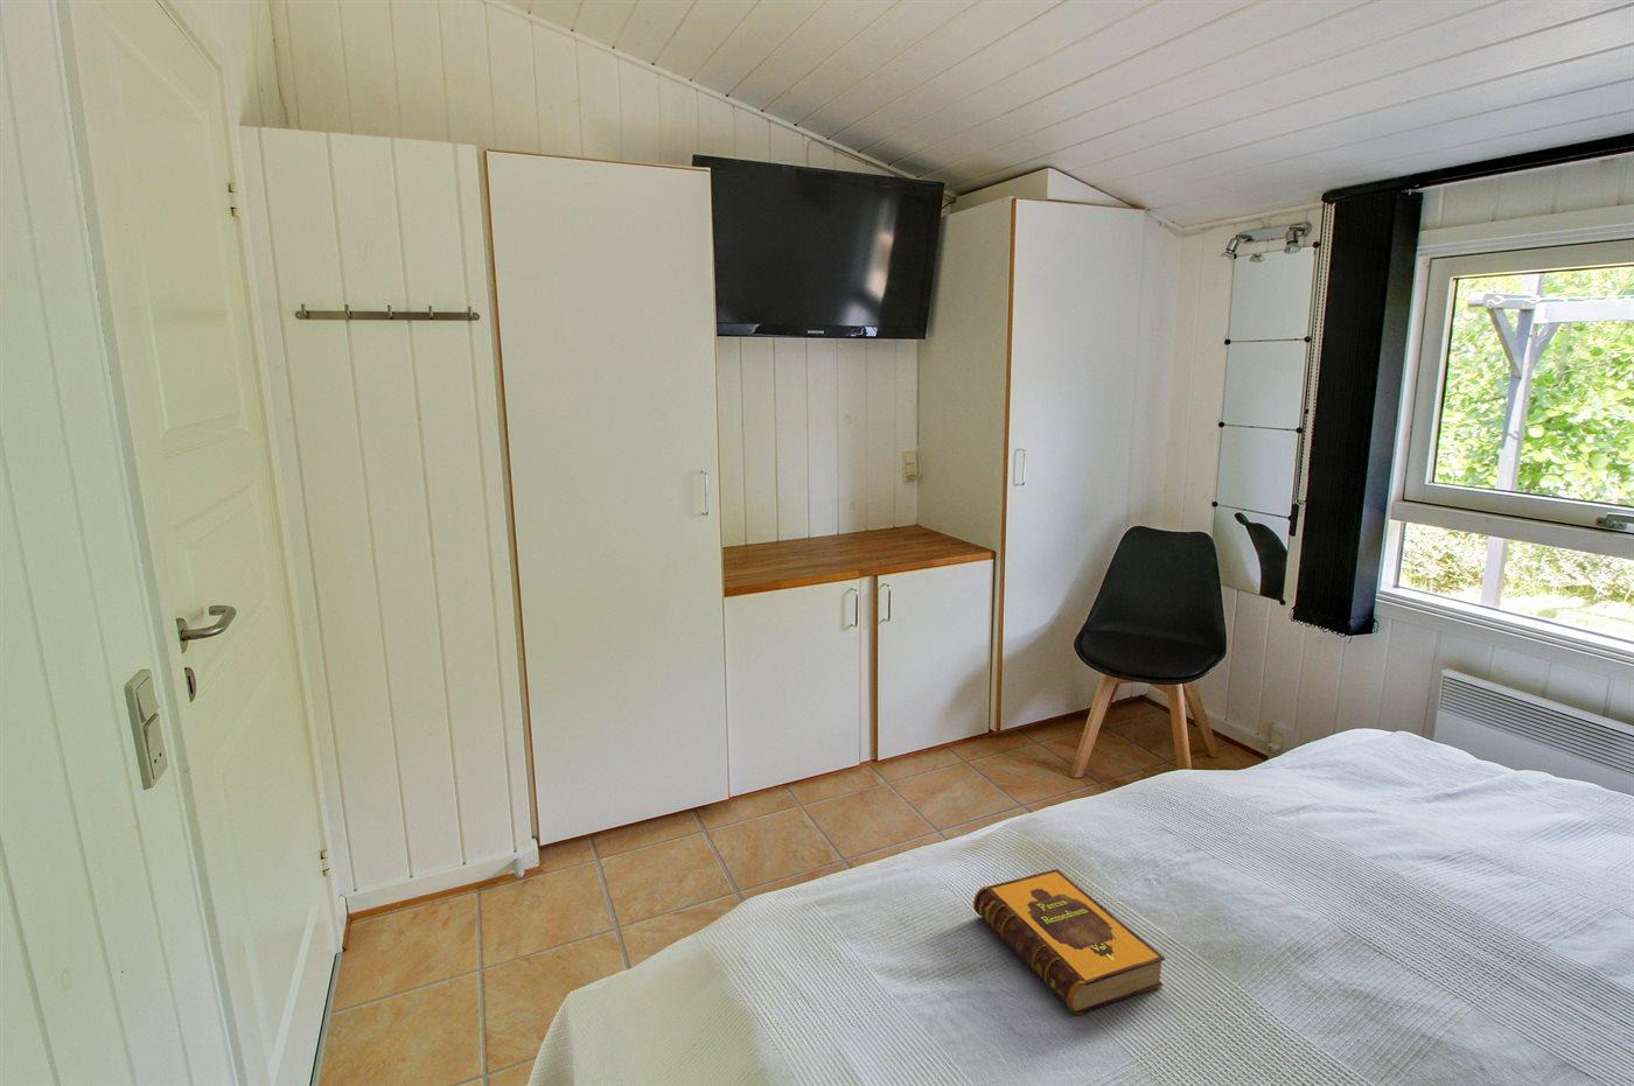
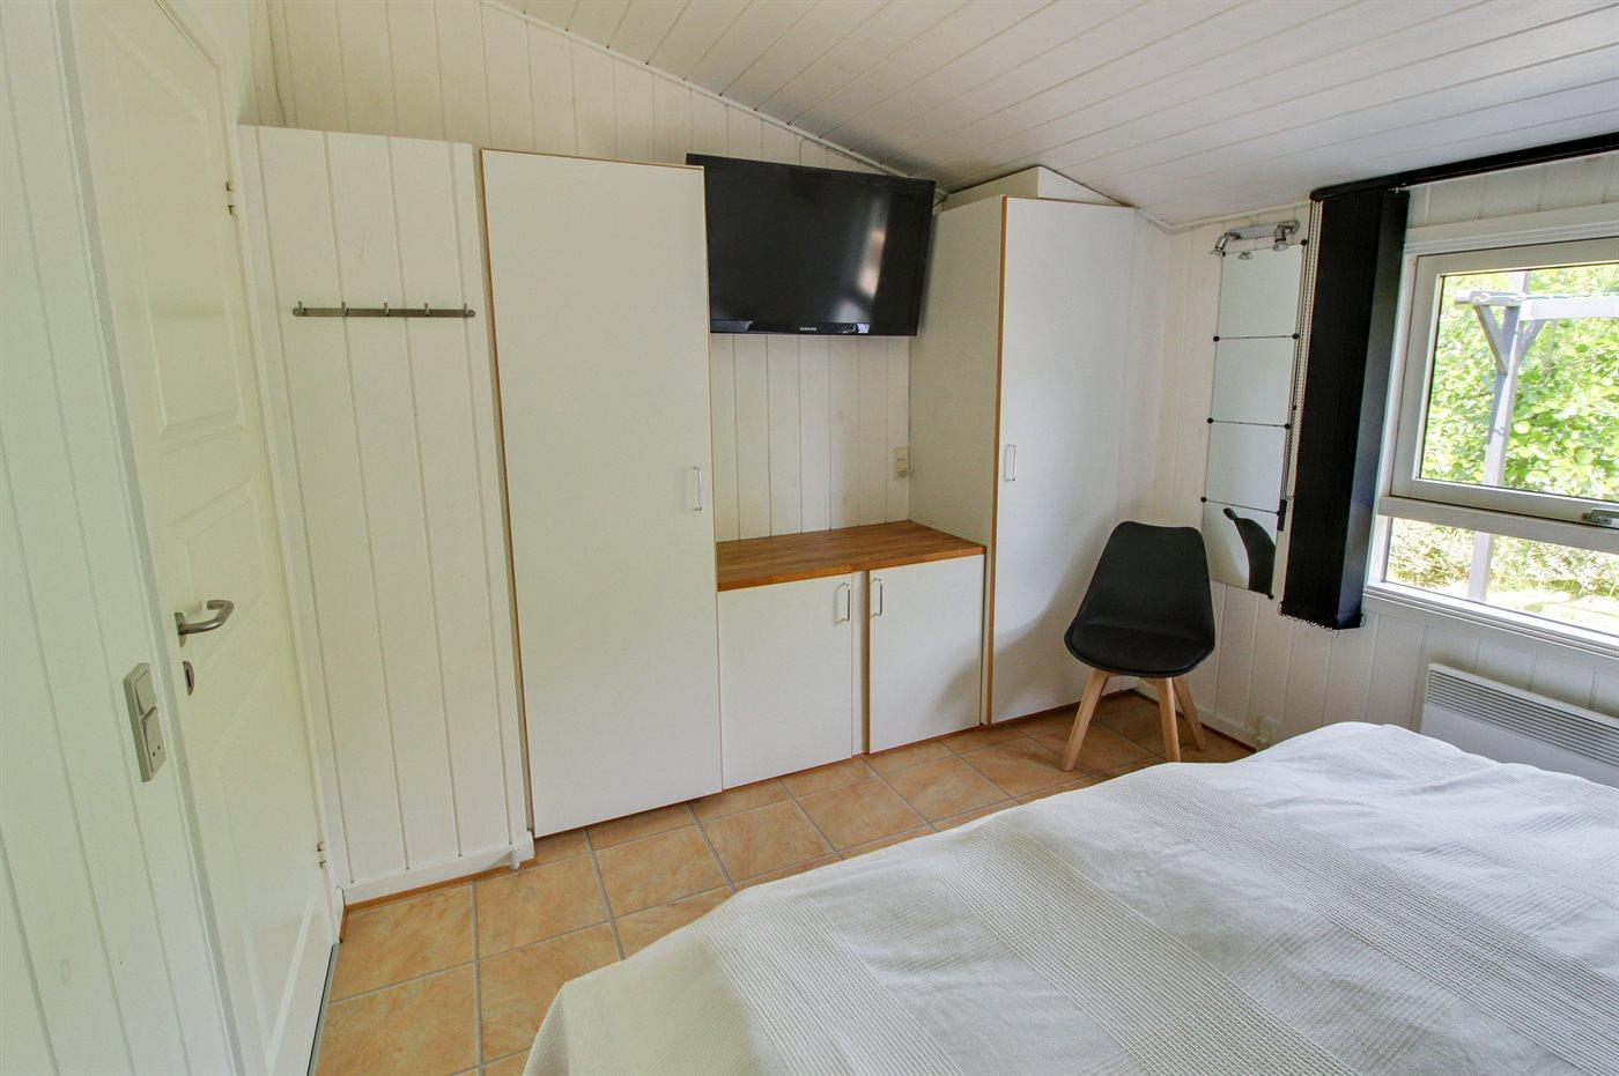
- hardback book [972,868,1166,1016]
